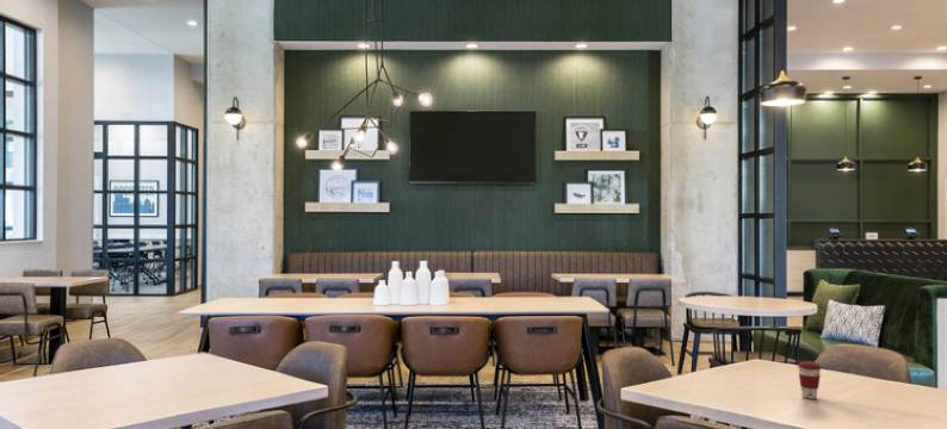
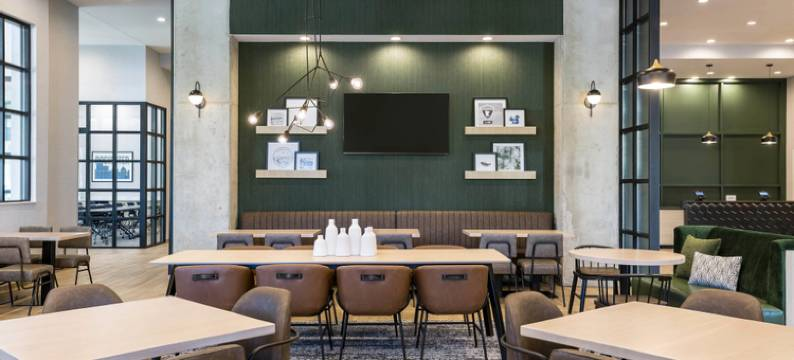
- coffee cup [797,360,823,400]
